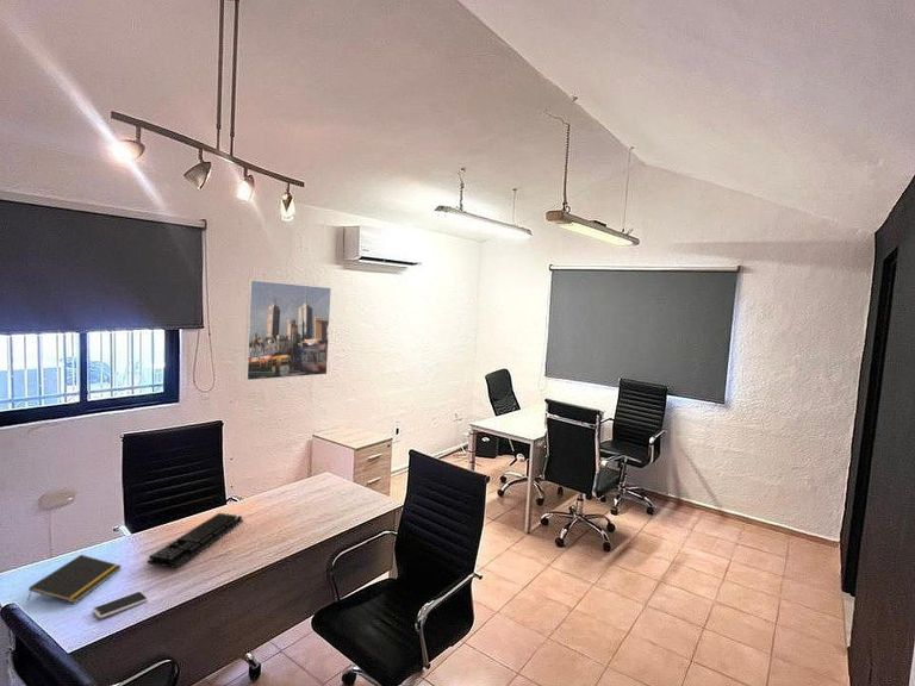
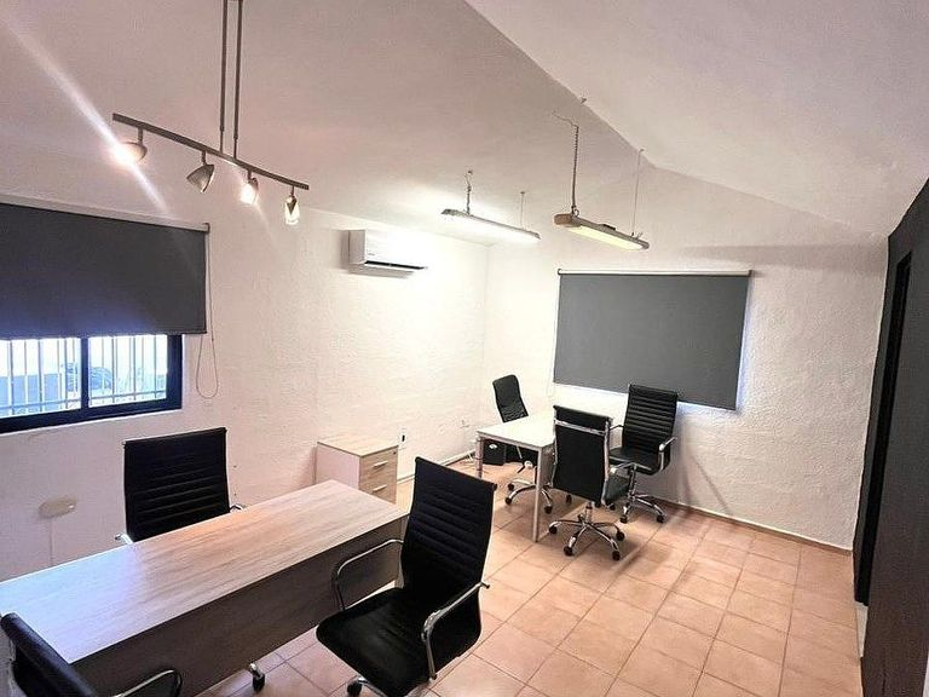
- smartphone [92,591,149,619]
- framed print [244,279,332,381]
- notepad [27,554,123,604]
- keyboard [145,512,244,569]
